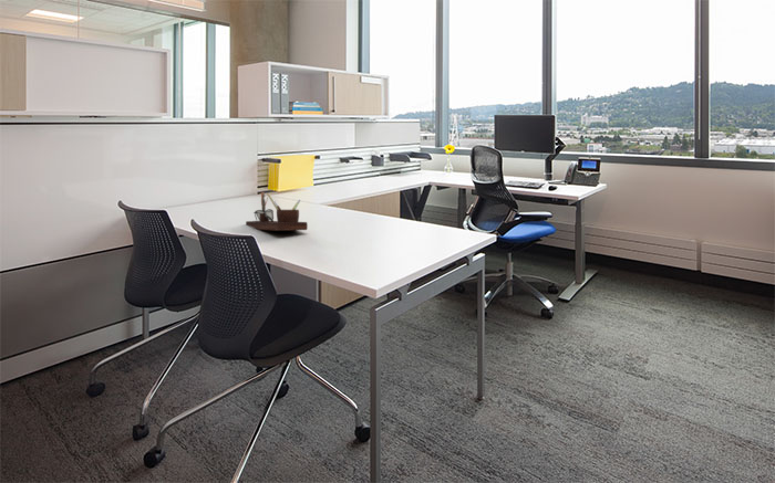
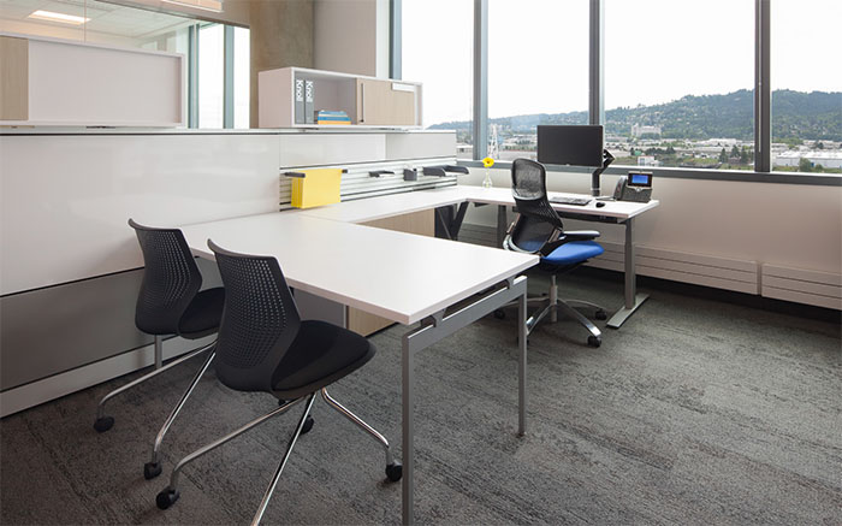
- desk organizer [245,191,309,232]
